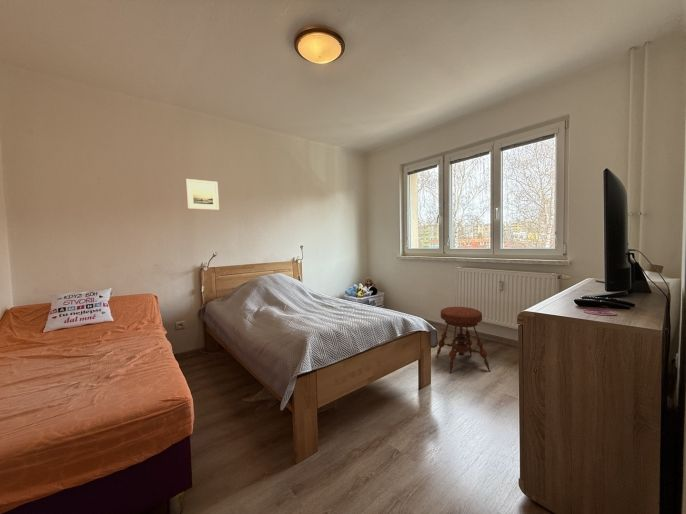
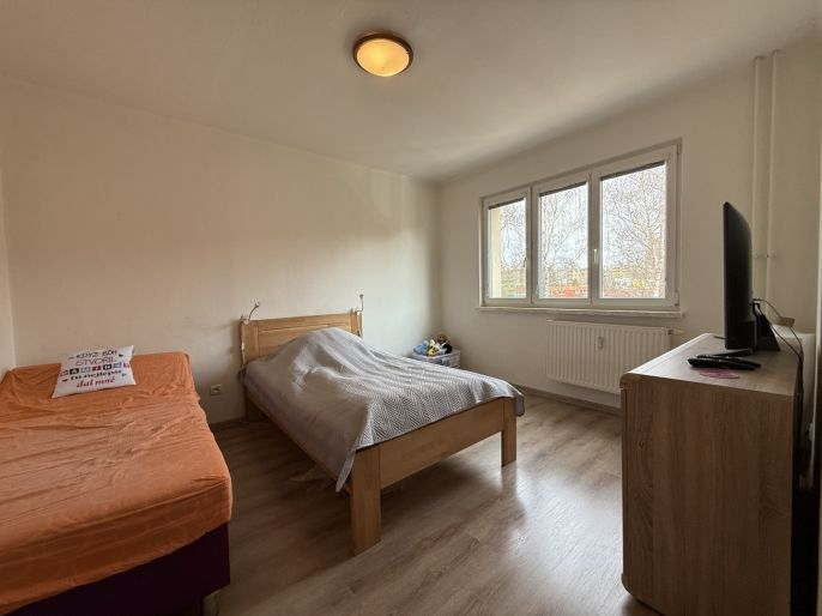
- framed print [185,178,220,211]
- stool [435,306,492,374]
